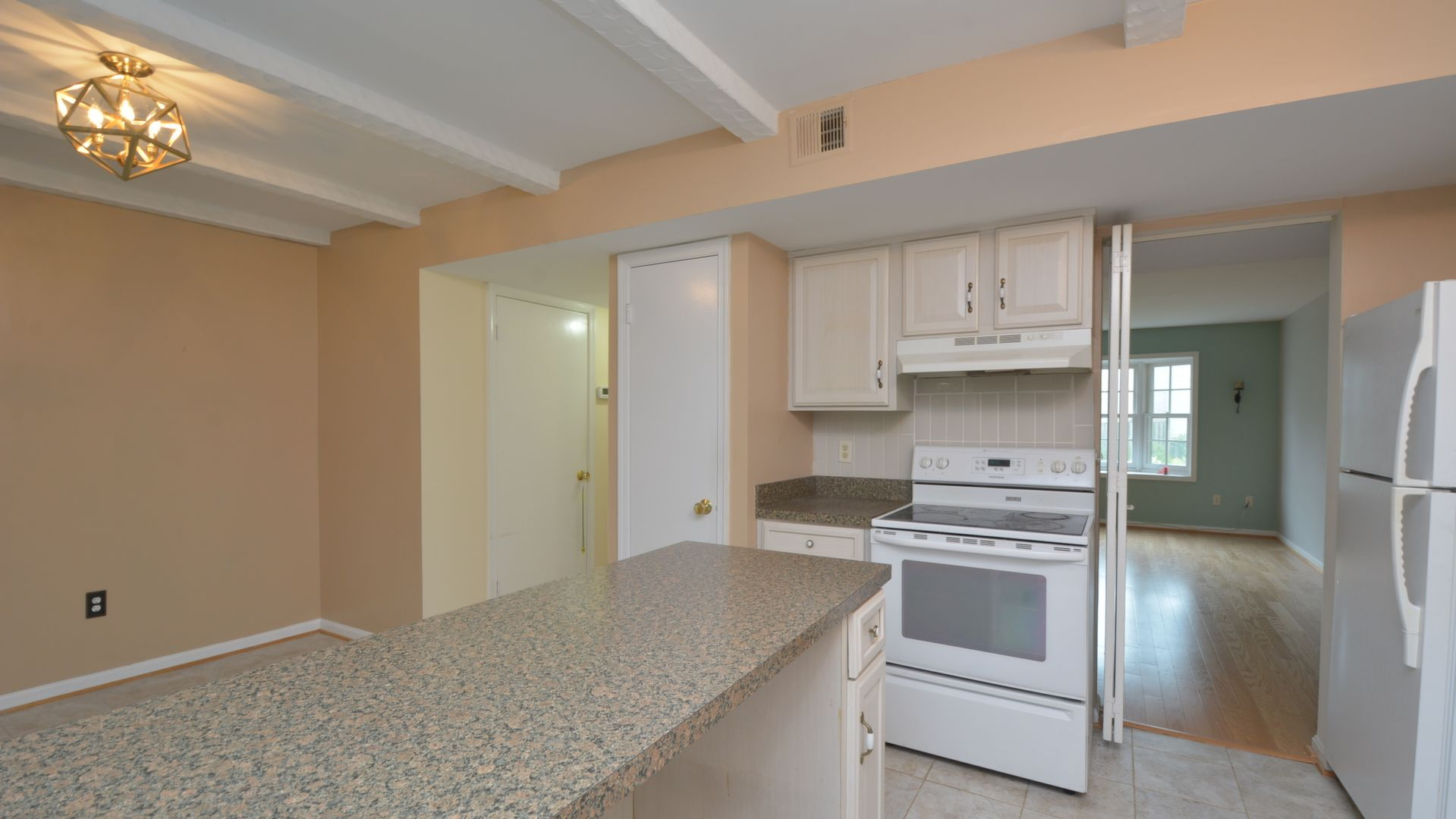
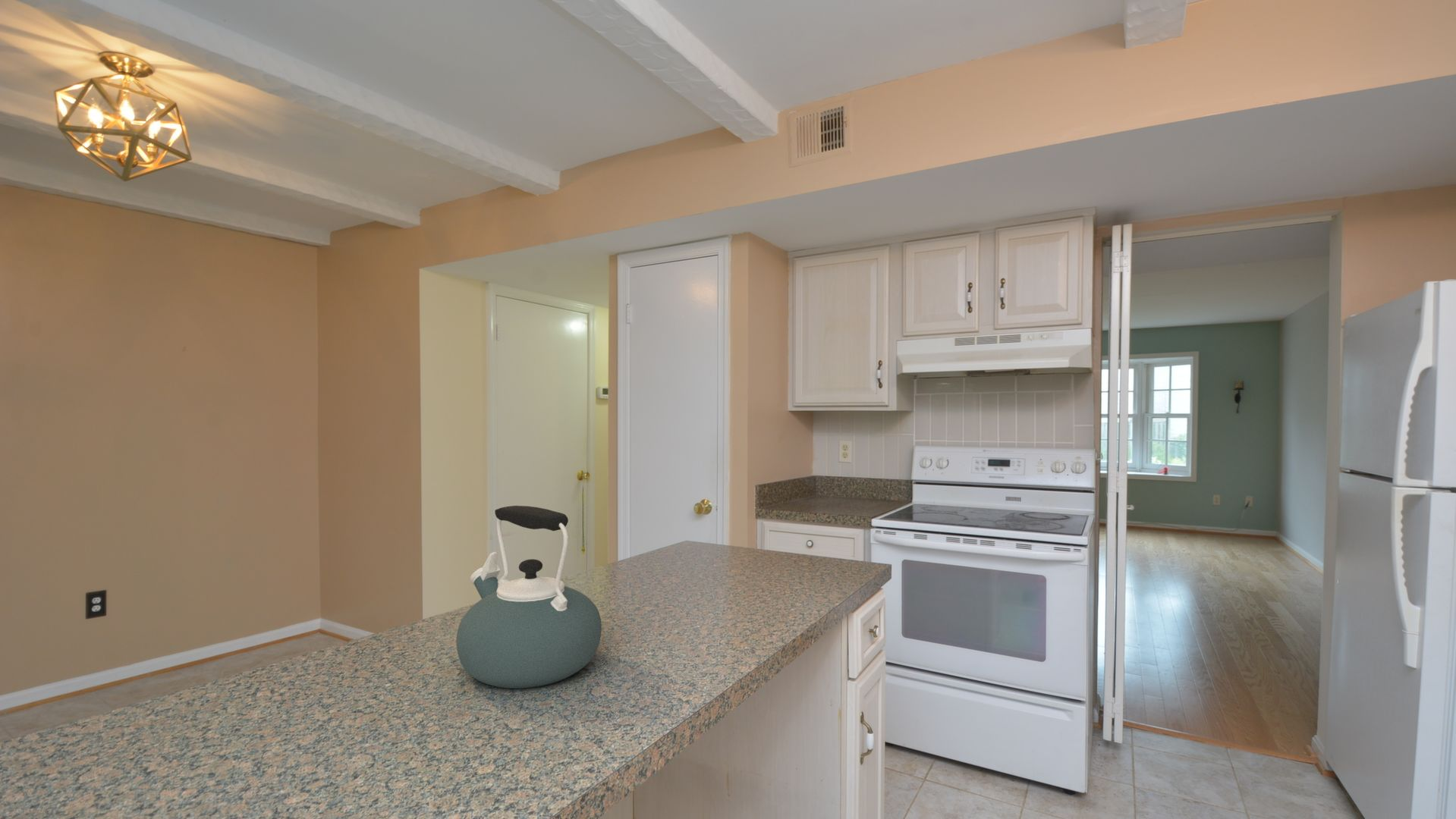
+ kettle [456,505,602,689]
